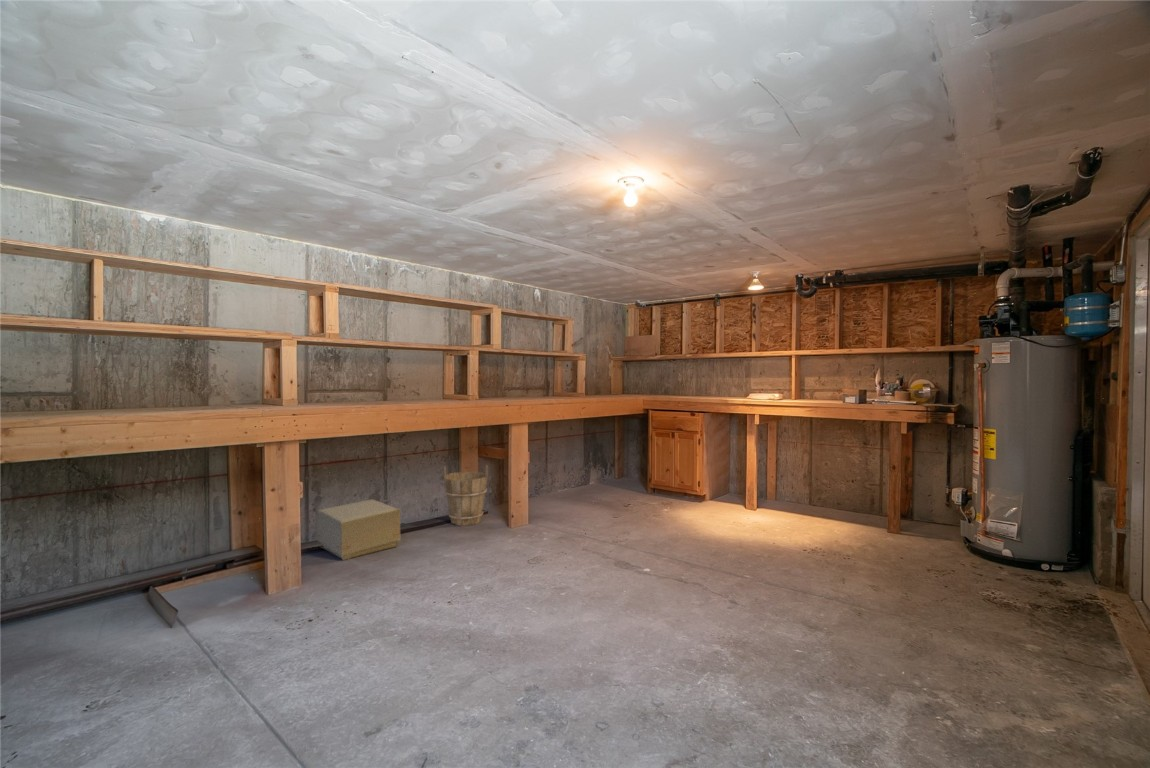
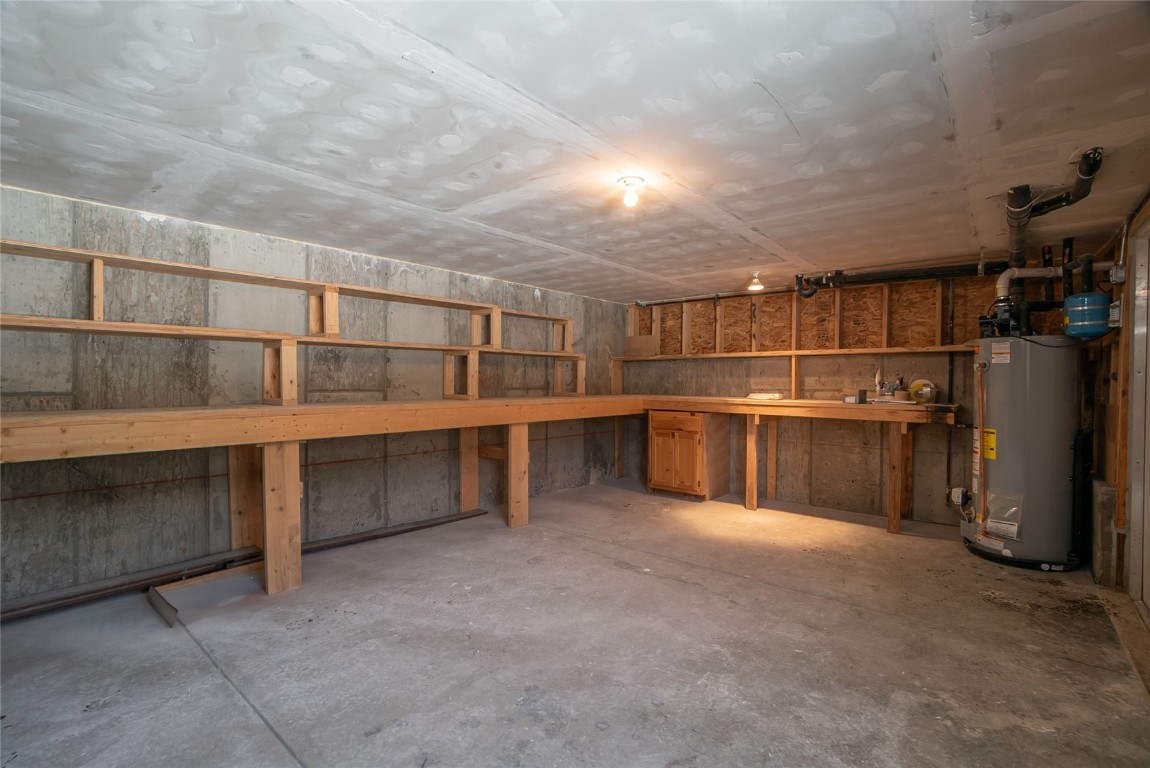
- cardboard box [316,498,402,562]
- bucket [443,464,489,527]
